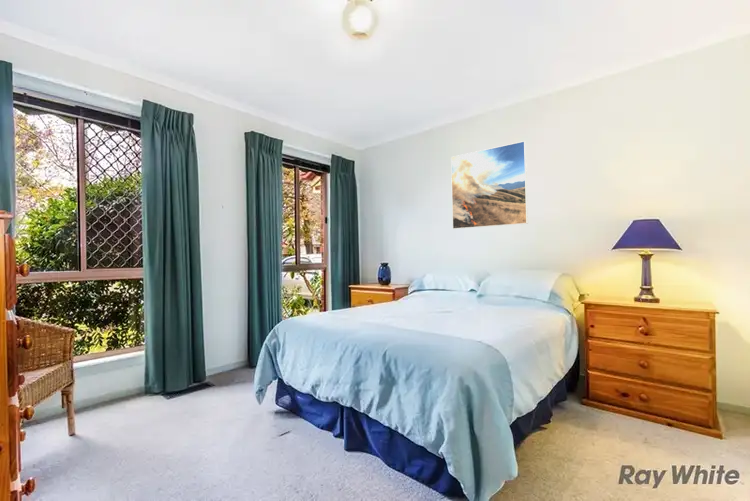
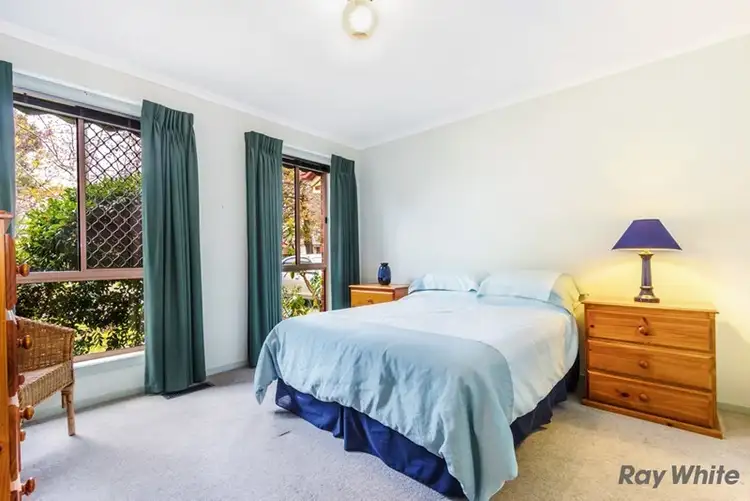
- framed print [450,140,529,230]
